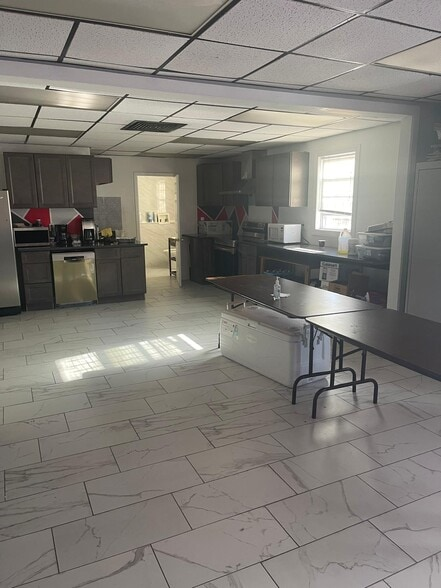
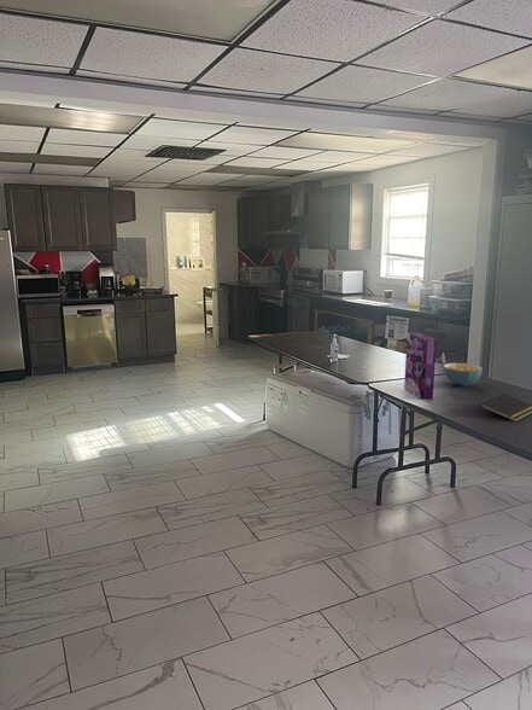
+ cereal bowl [443,362,484,386]
+ cereal box [403,331,438,401]
+ notepad [478,392,532,423]
